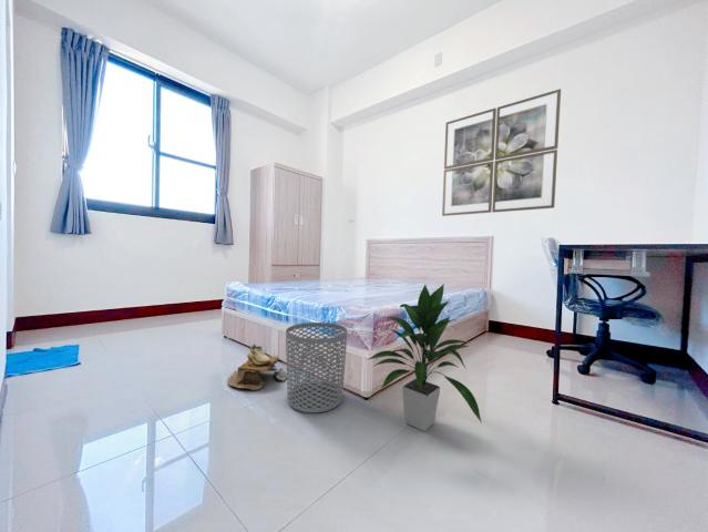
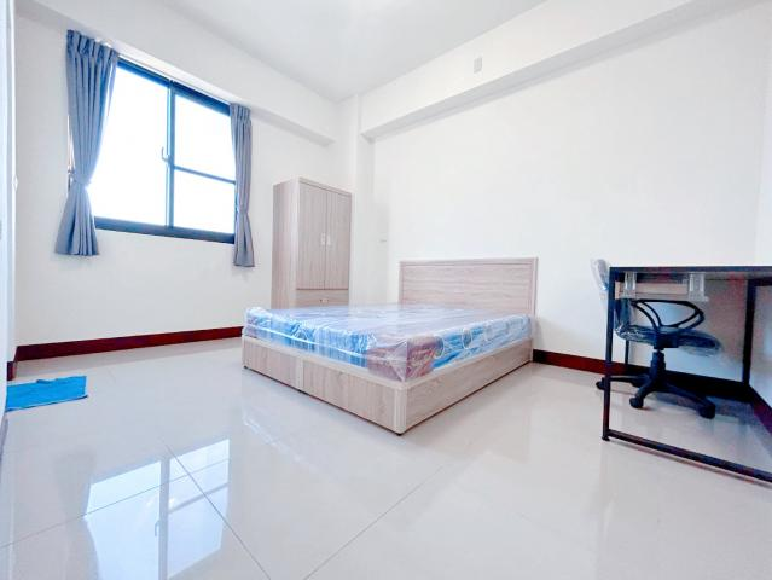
- waste bin [285,321,348,415]
- wall art [441,88,562,217]
- shoe [226,344,287,391]
- indoor plant [366,283,483,432]
